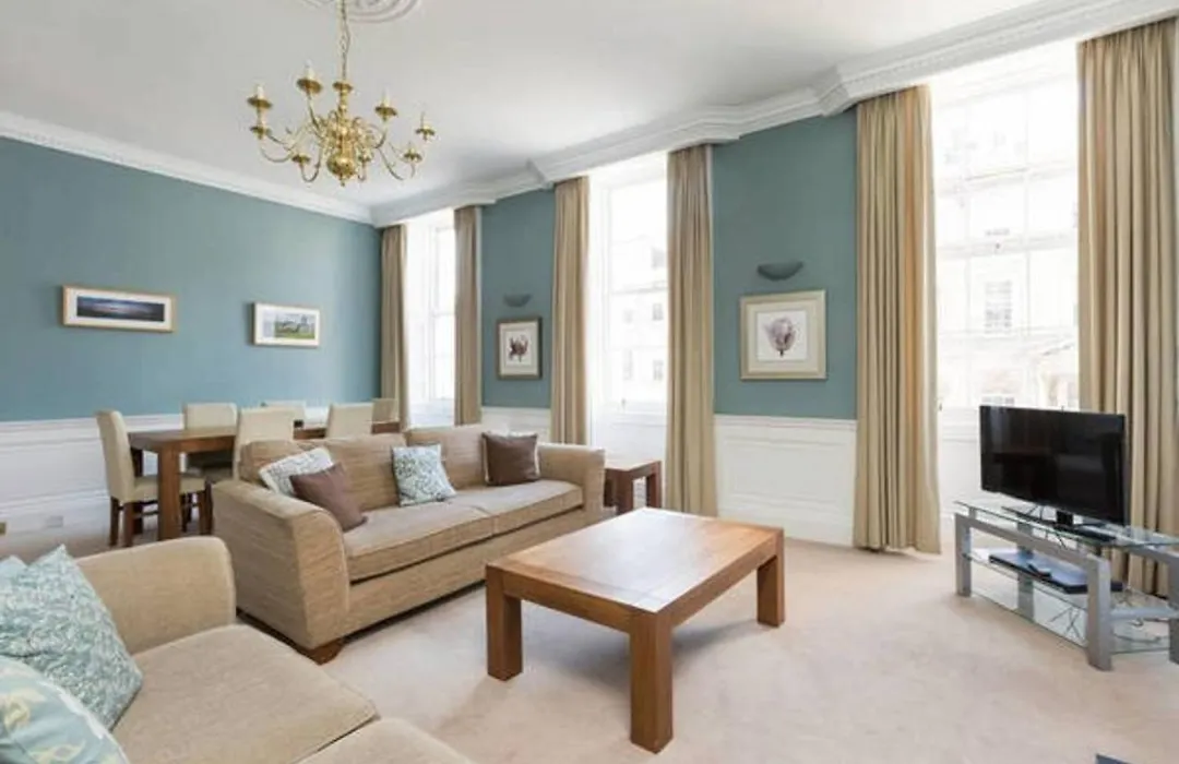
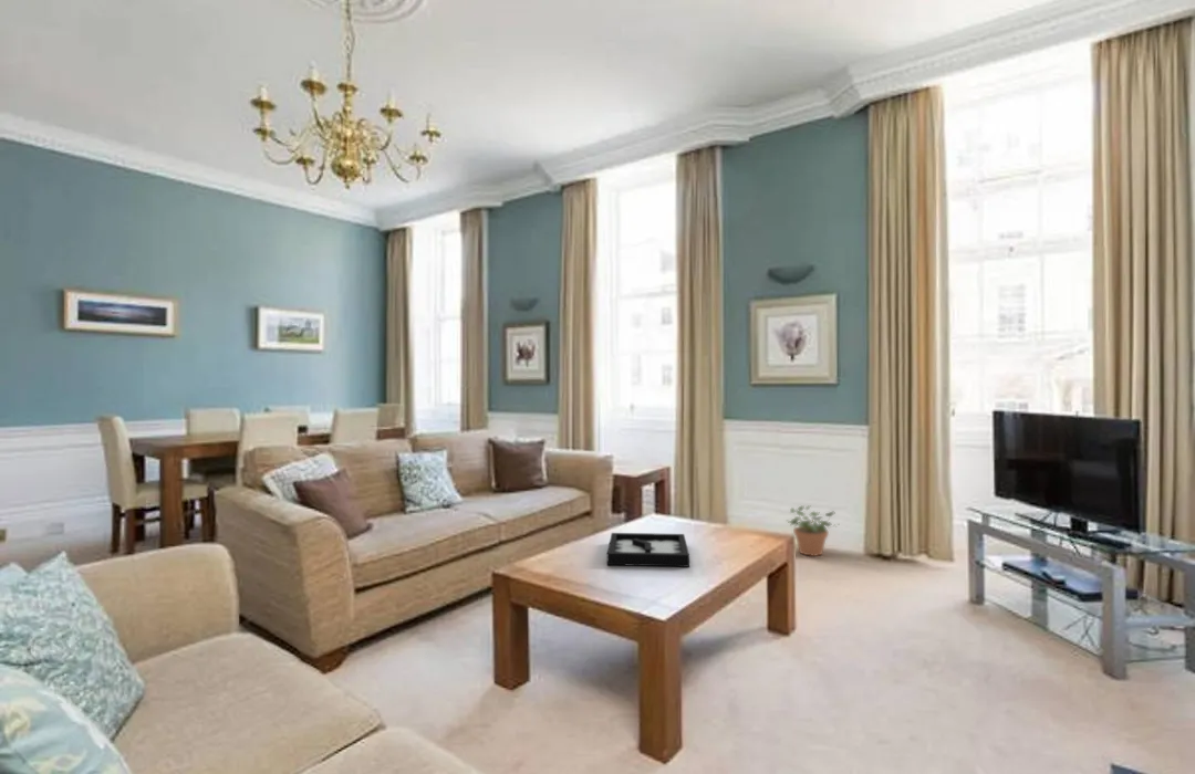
+ potted plant [786,504,839,557]
+ decorative tray [606,532,690,568]
